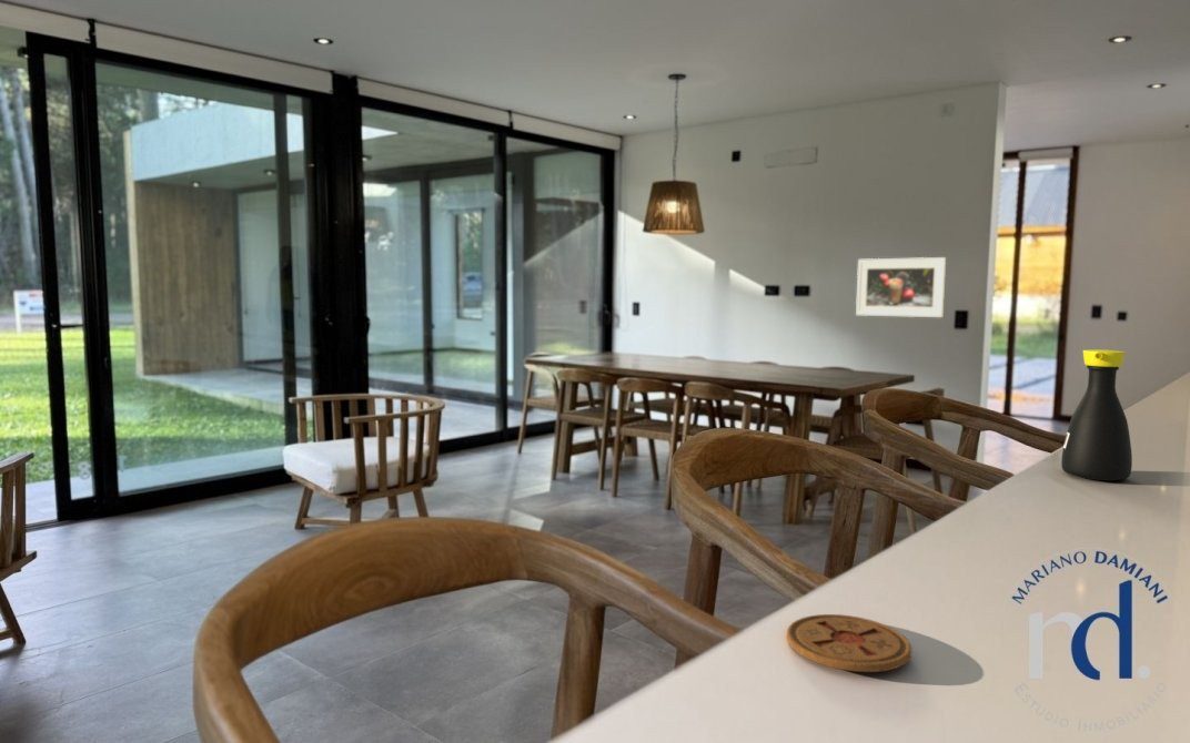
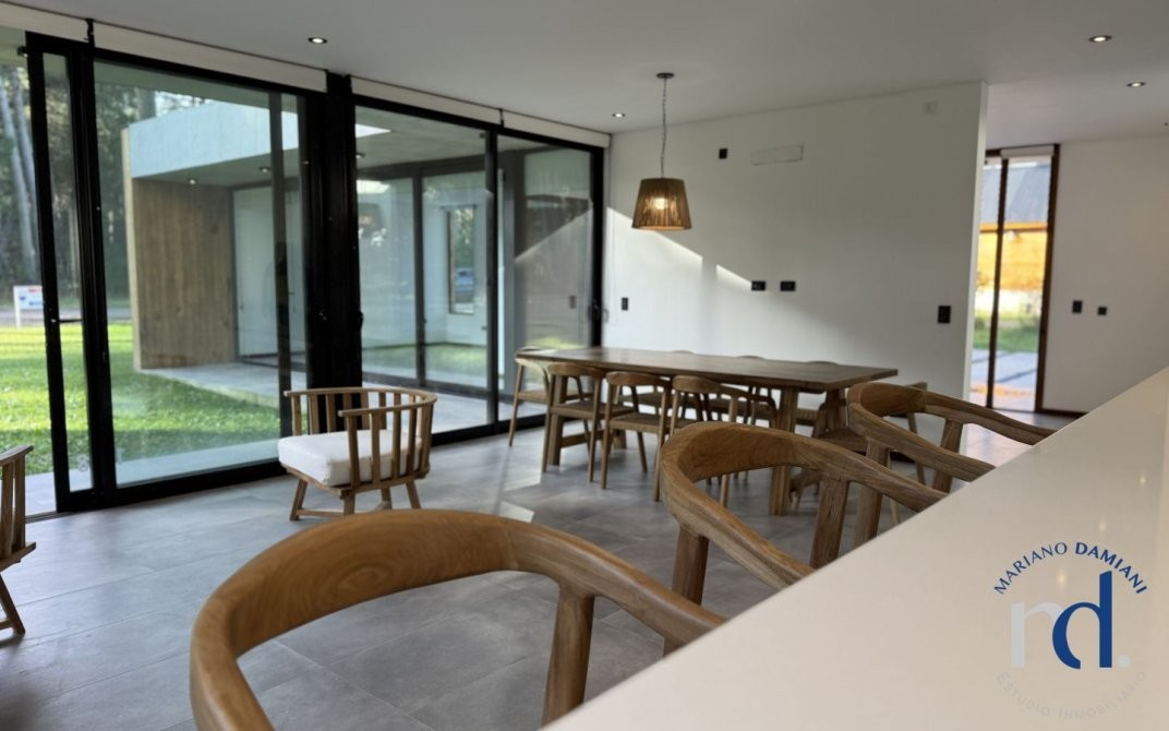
- bottle [1060,348,1133,481]
- coaster [786,613,912,673]
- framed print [855,256,947,318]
